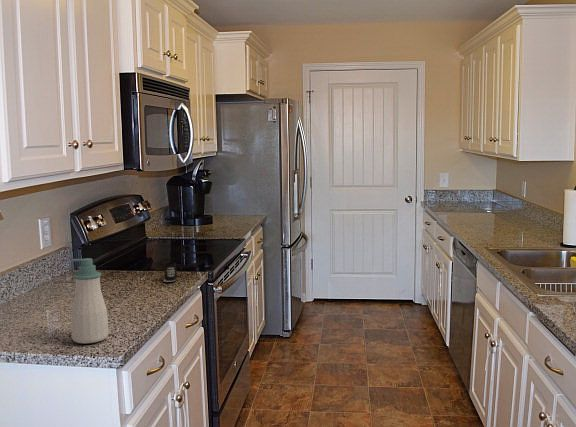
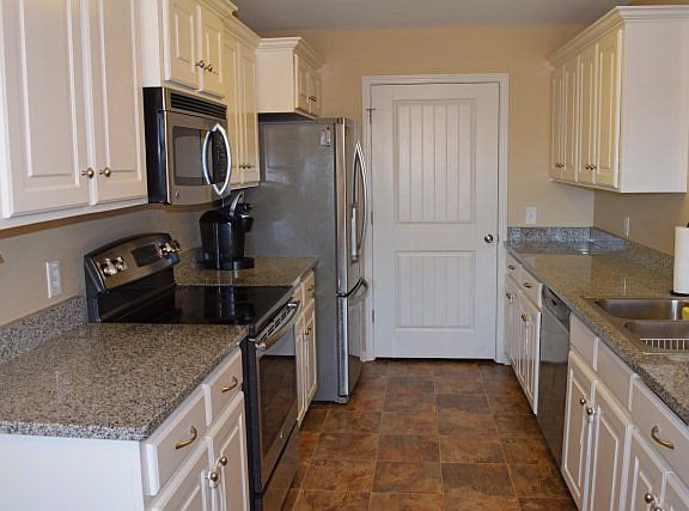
- soap bottle [70,257,109,344]
- mug [163,261,183,283]
